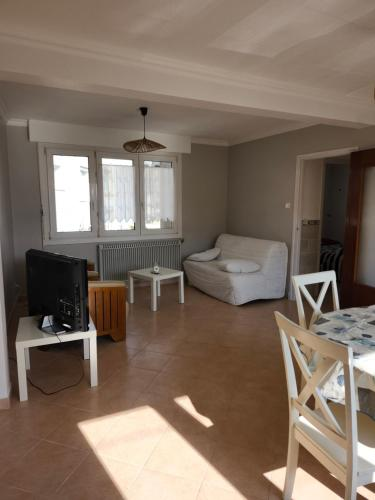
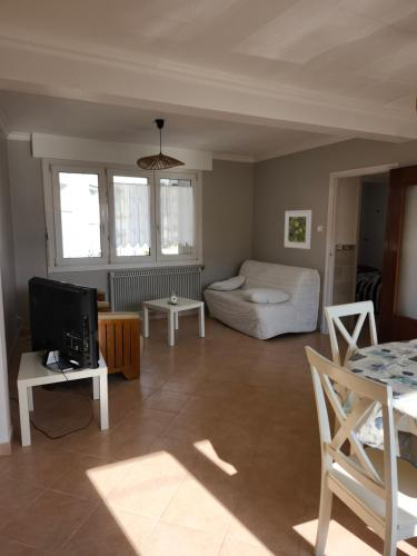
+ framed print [284,209,312,250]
